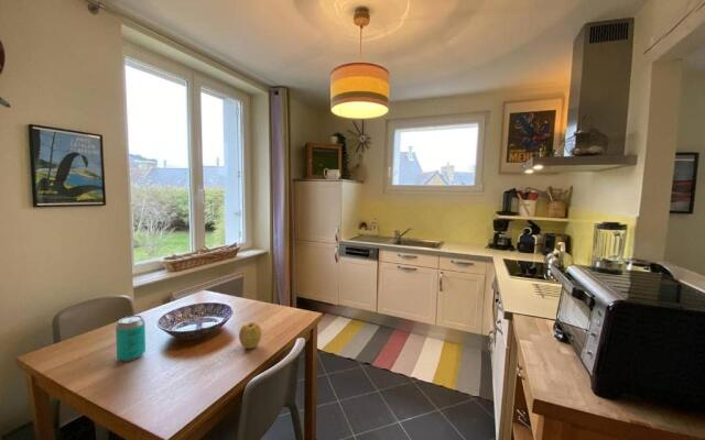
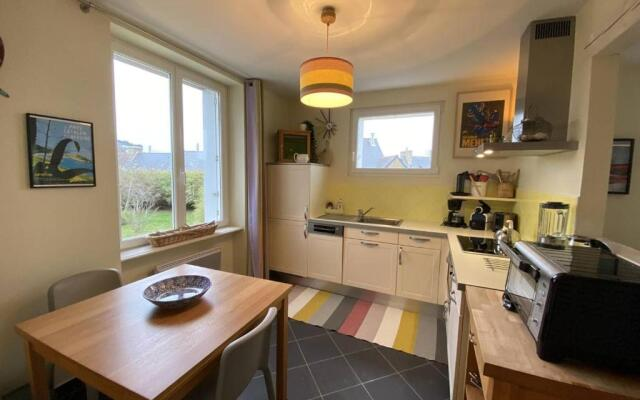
- beverage can [115,315,147,363]
- apple [238,321,263,350]
